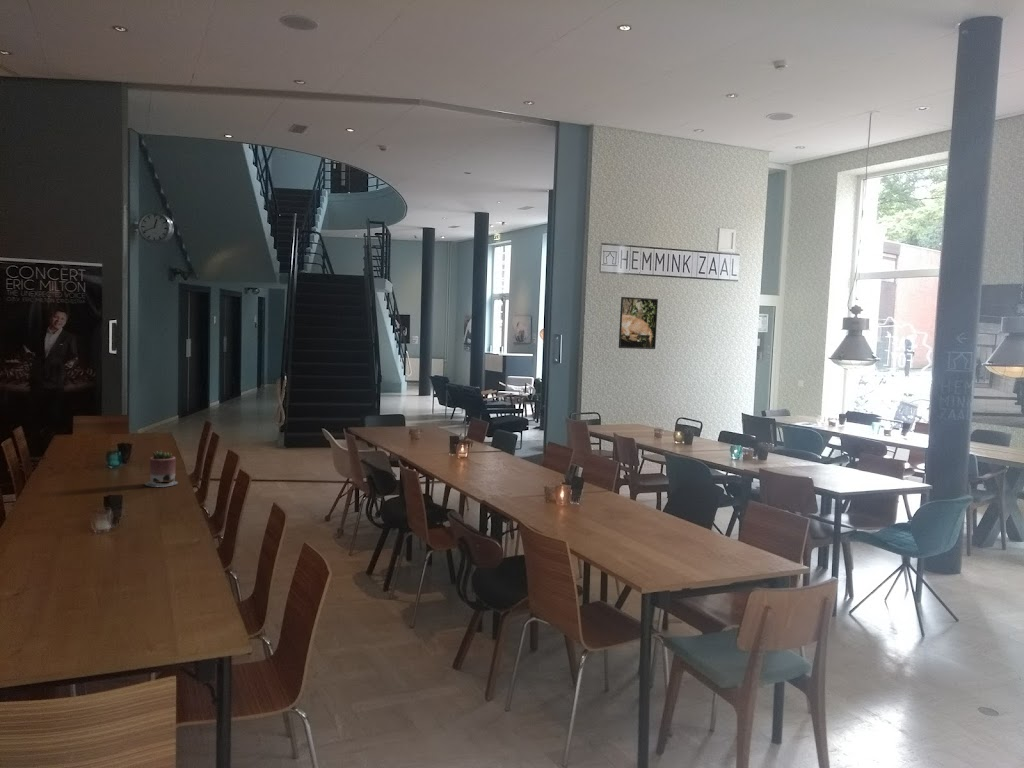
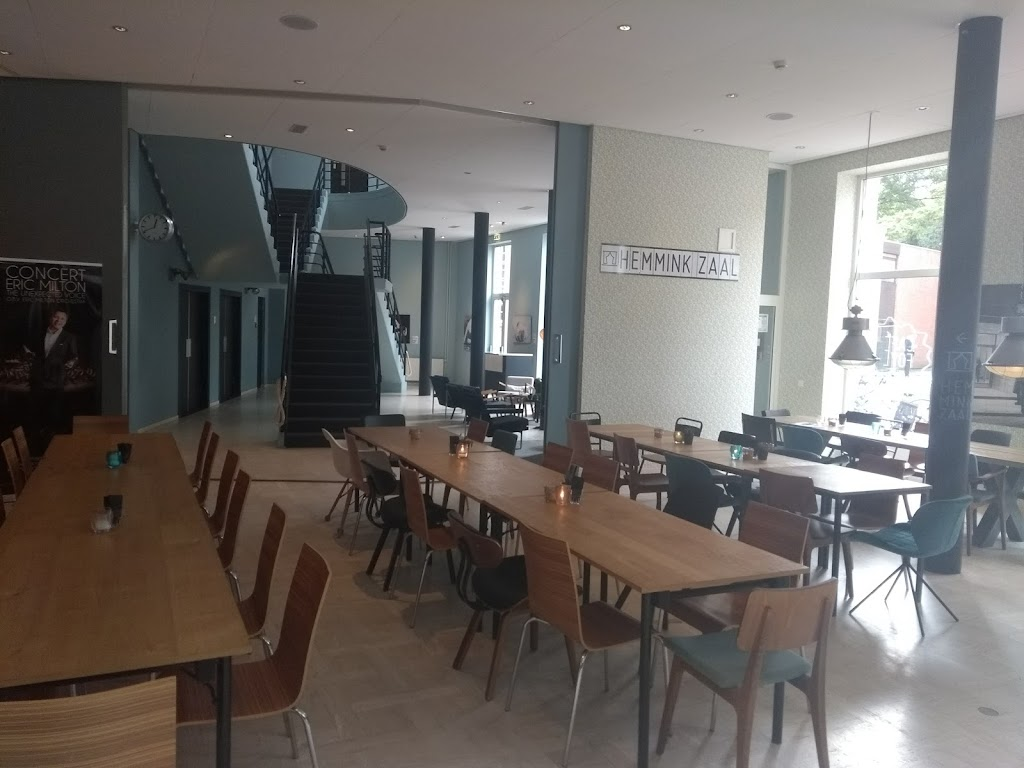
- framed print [618,296,659,350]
- succulent planter [144,449,179,488]
